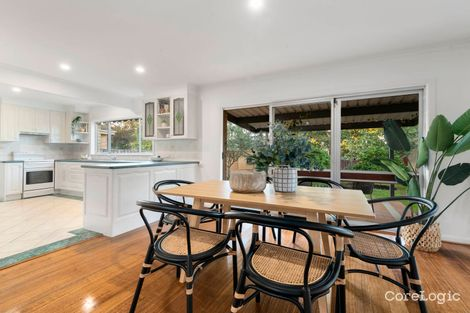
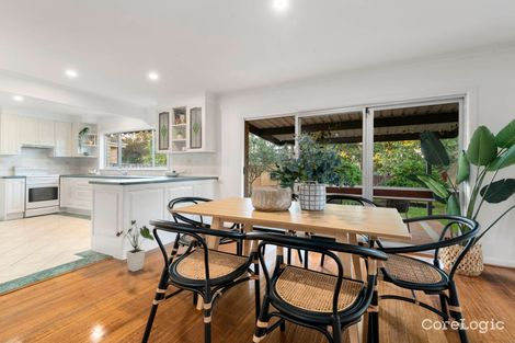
+ house plant [115,219,154,273]
